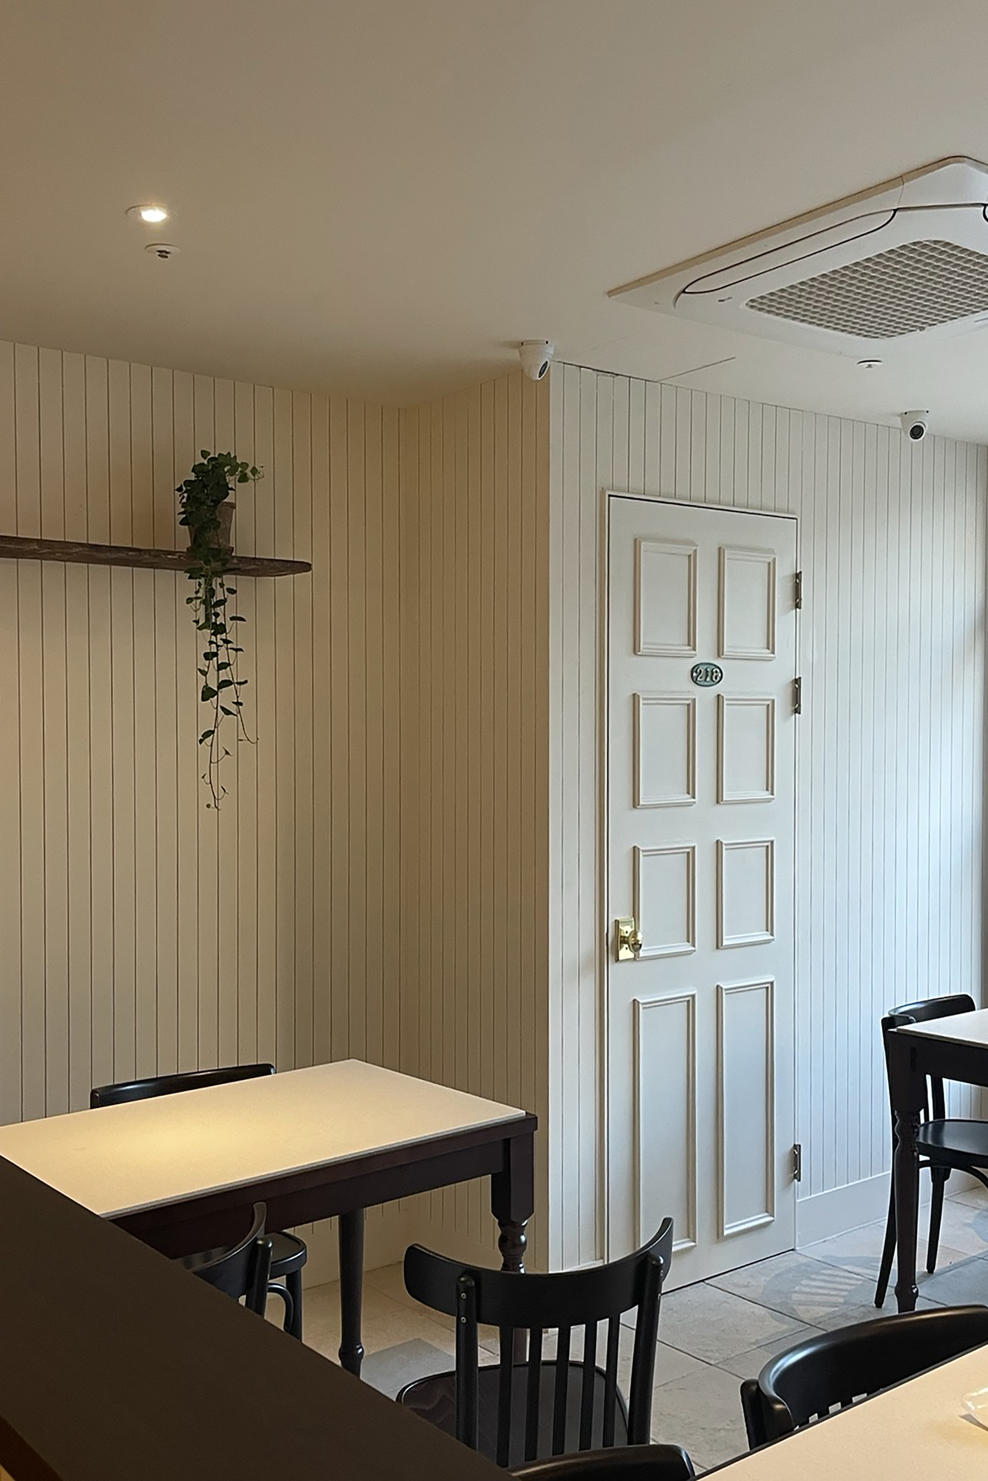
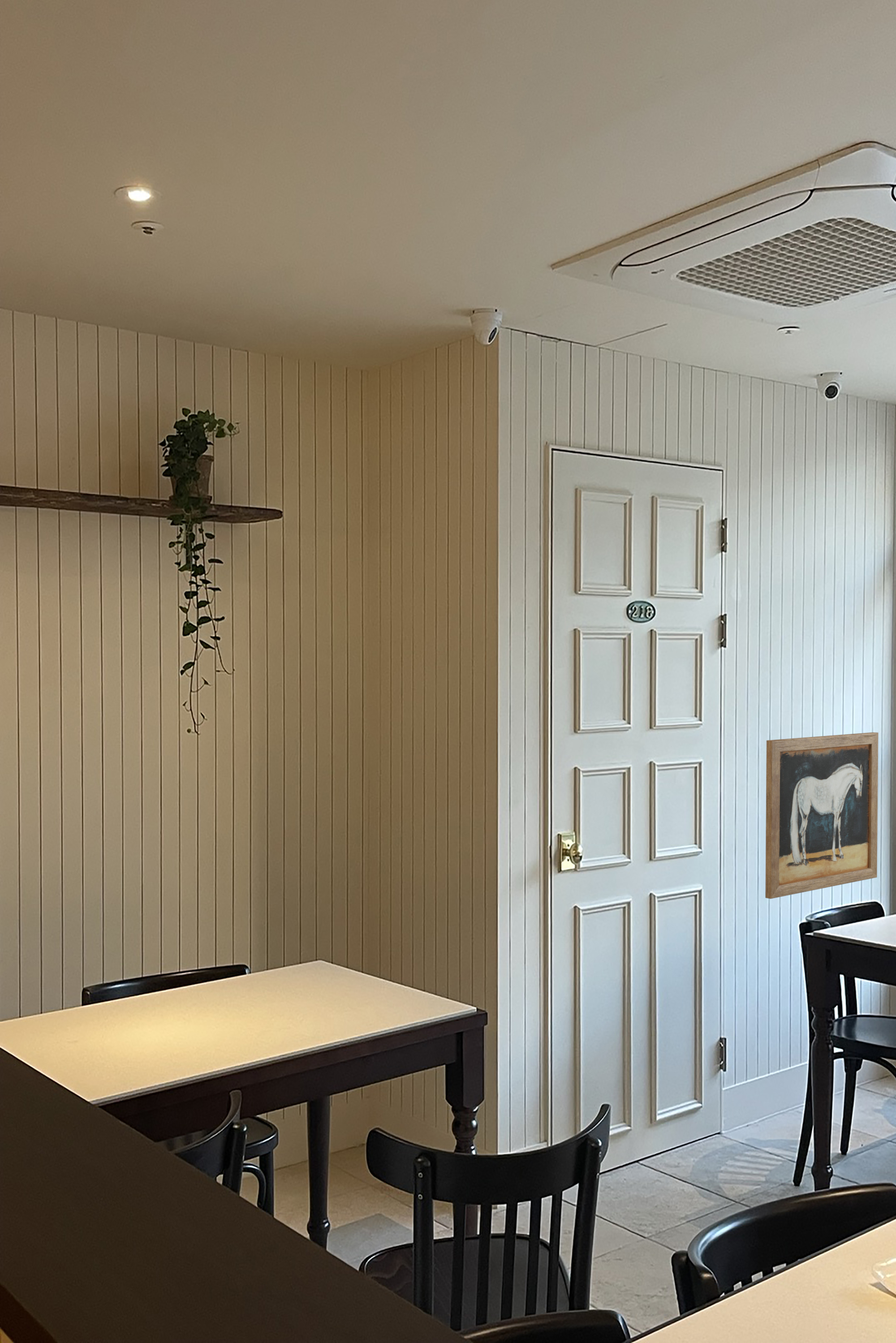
+ wall art [765,732,879,900]
